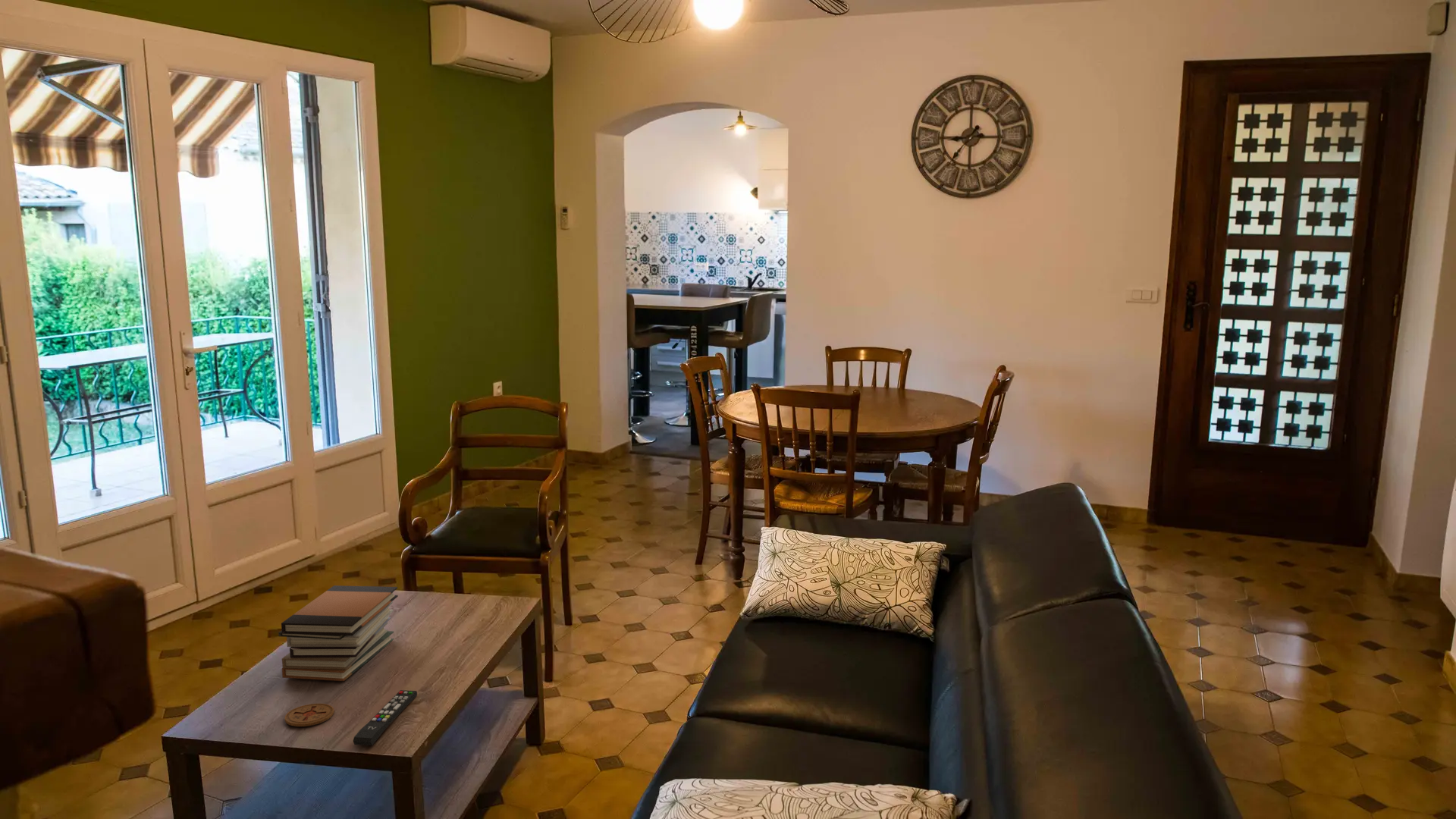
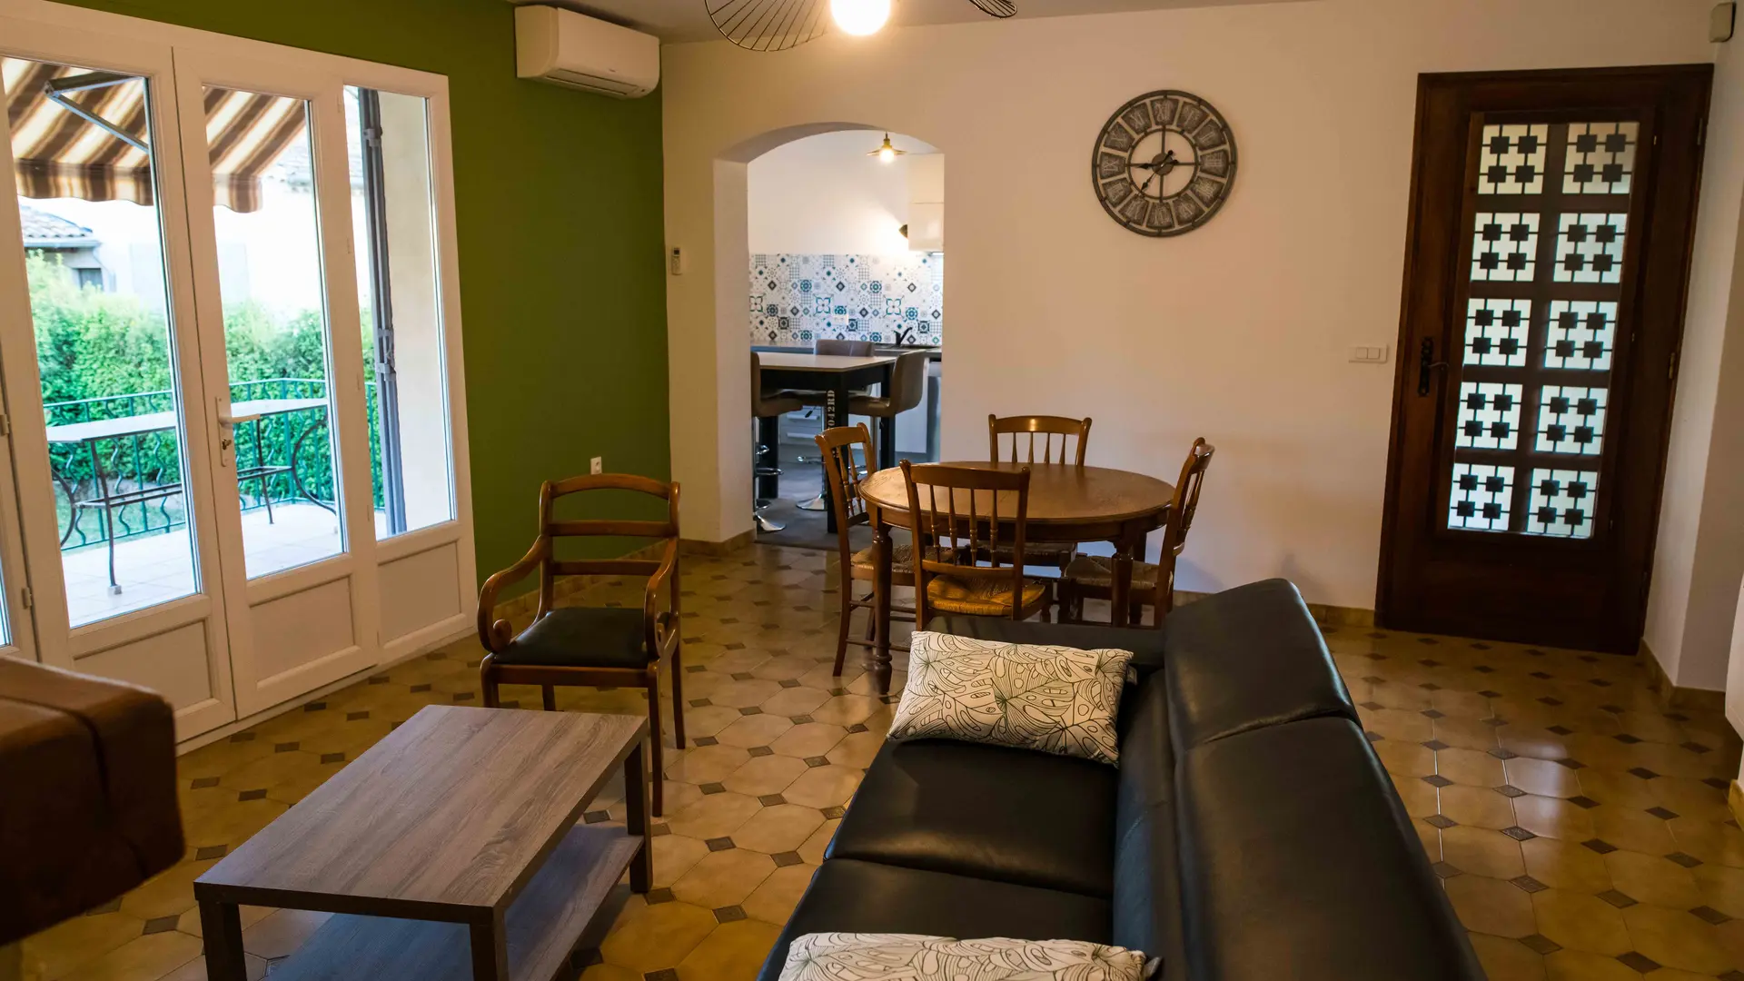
- coaster [284,703,335,727]
- book stack [278,585,399,682]
- remote control [353,689,418,746]
